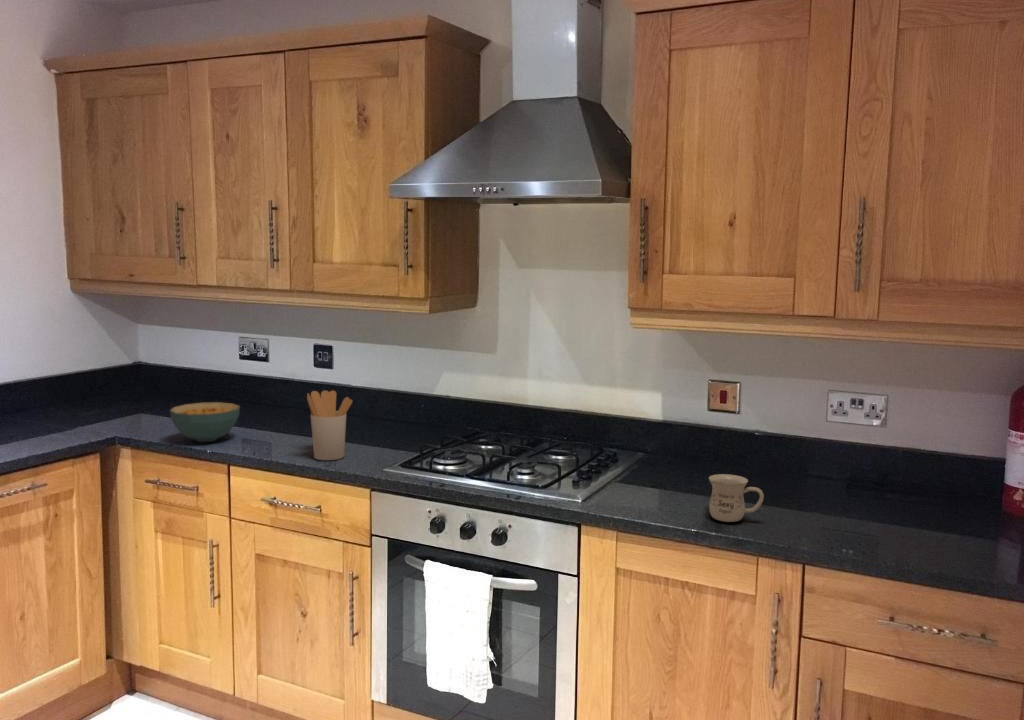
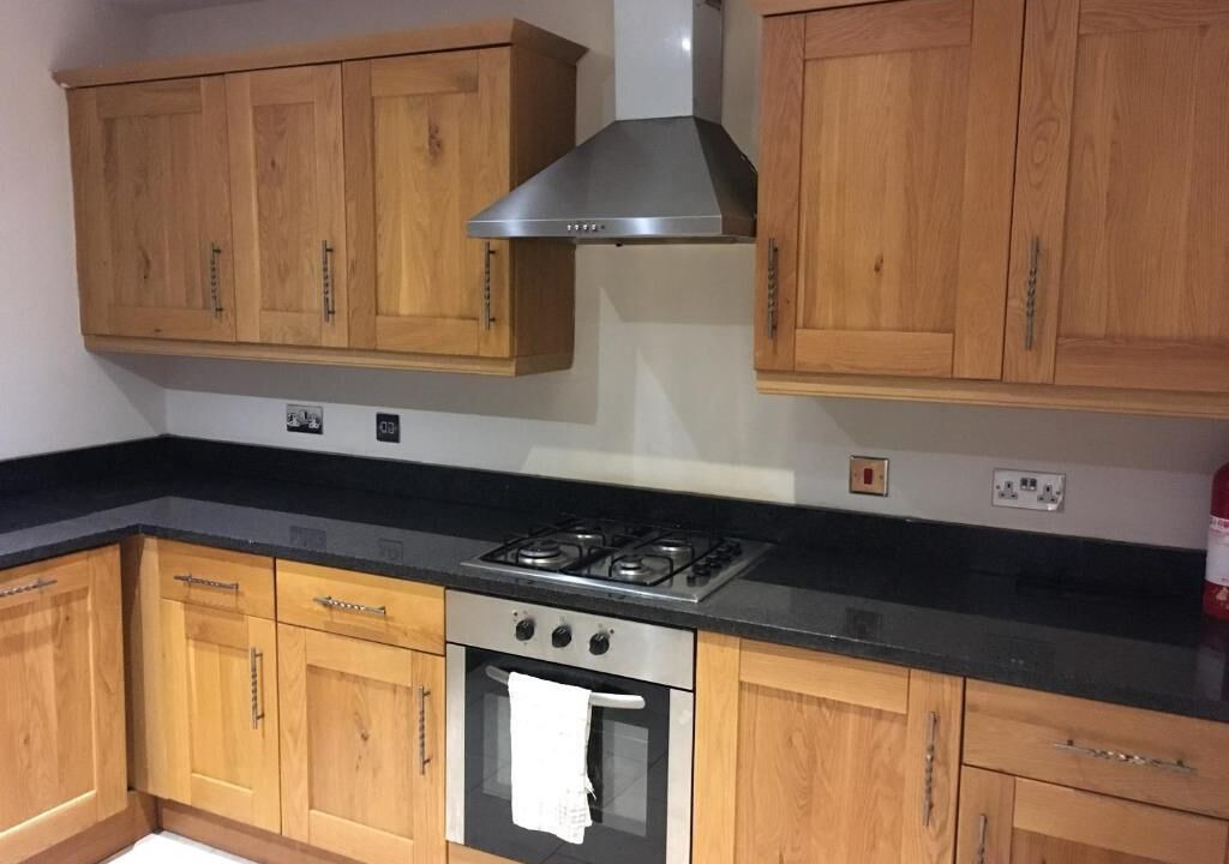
- utensil holder [306,390,353,461]
- cereal bowl [169,401,241,443]
- mug [708,473,765,523]
